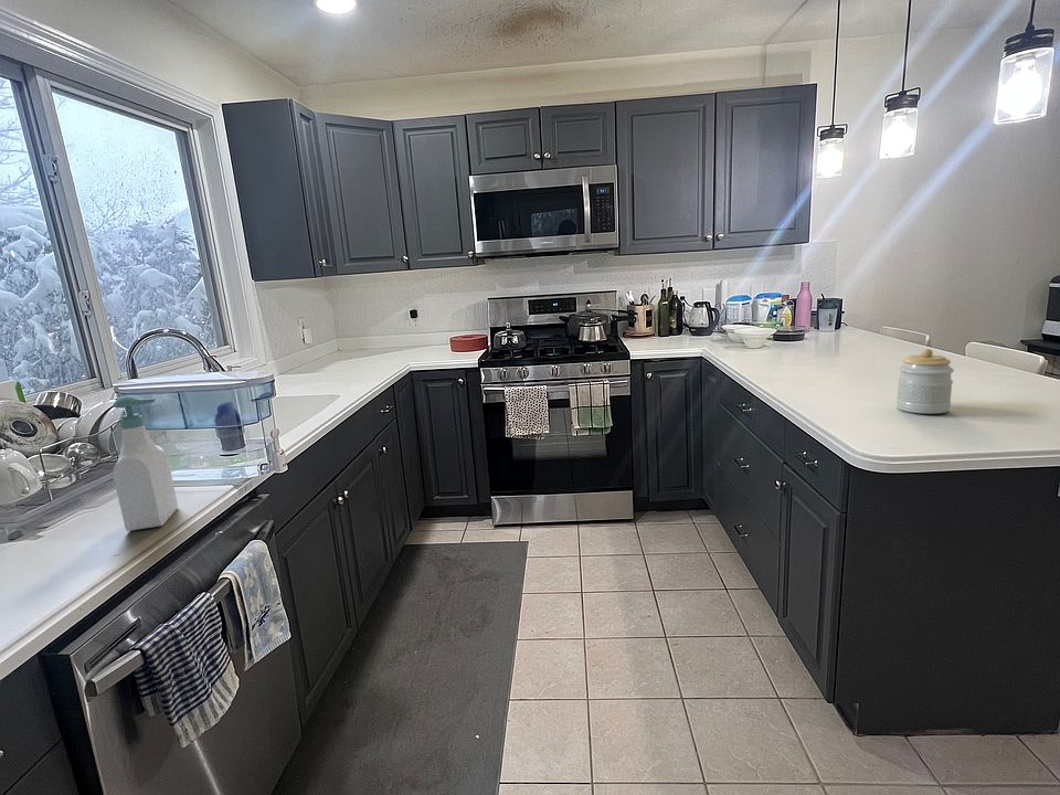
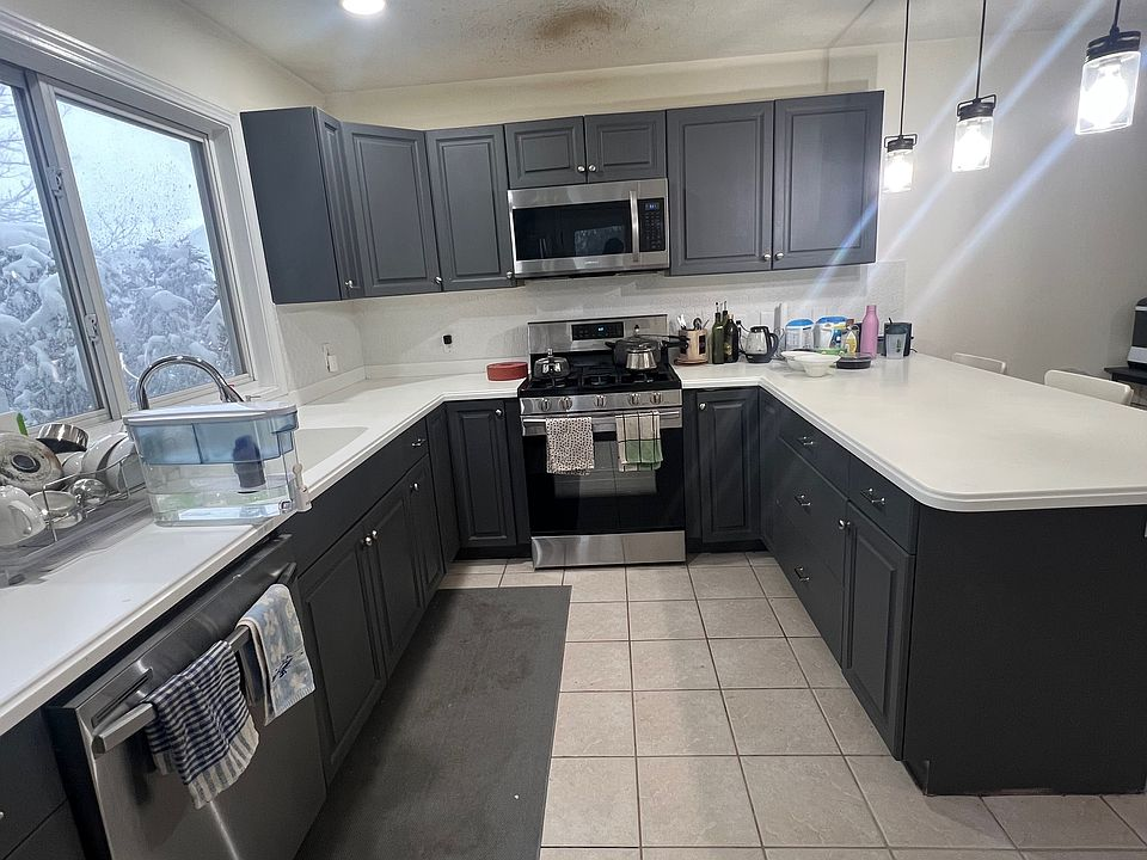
- jar [895,348,955,415]
- soap bottle [112,394,179,532]
